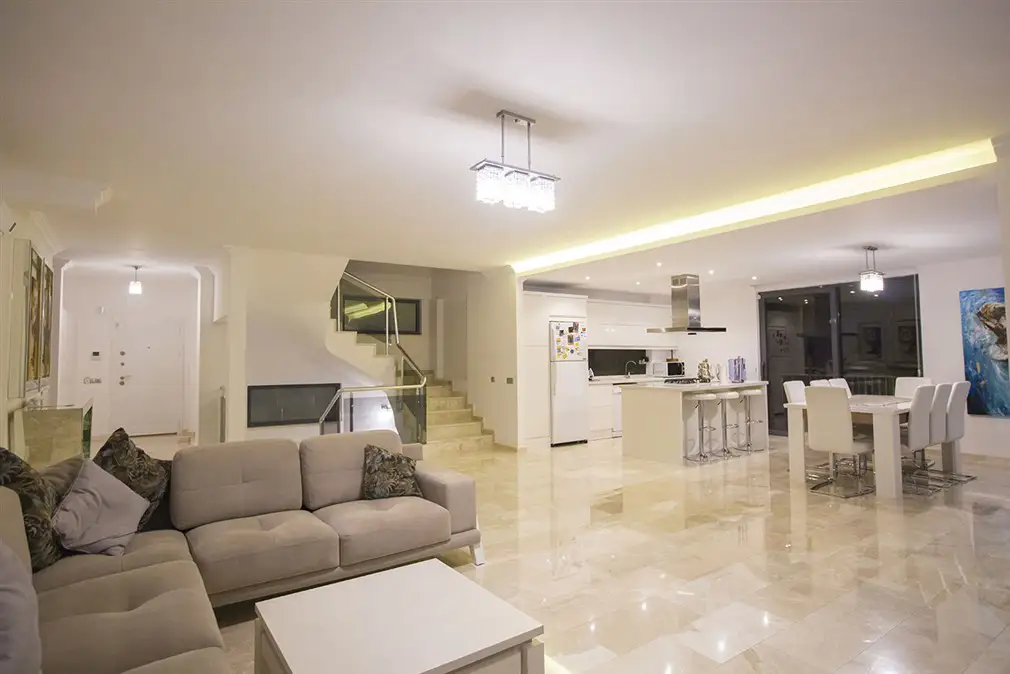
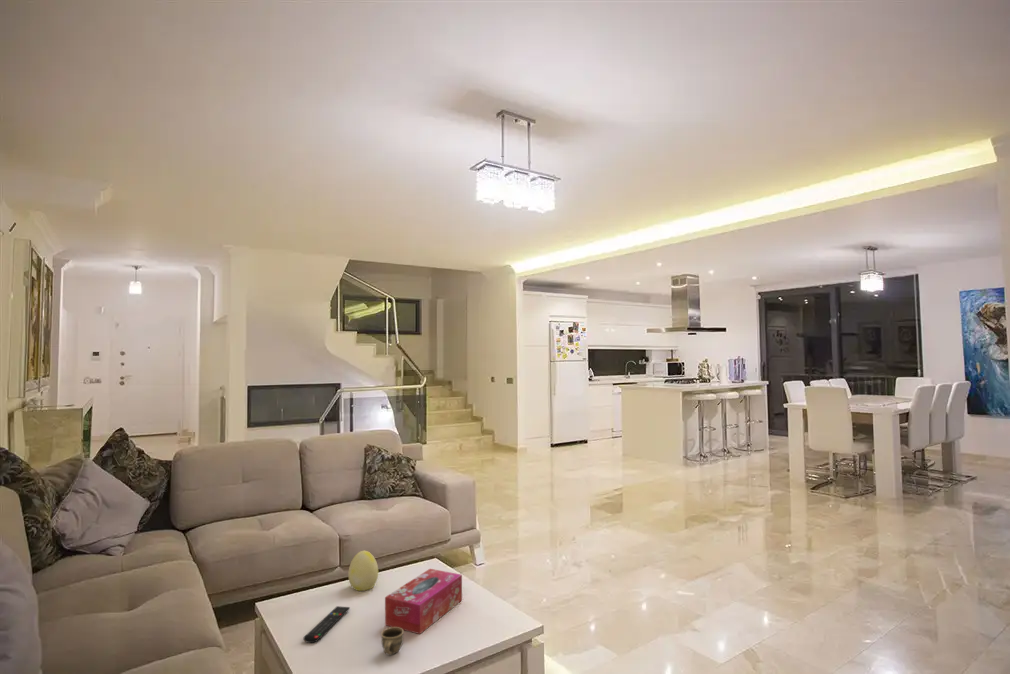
+ cup [380,627,405,656]
+ decorative egg [347,550,379,592]
+ tissue box [384,568,463,635]
+ remote control [303,605,351,644]
